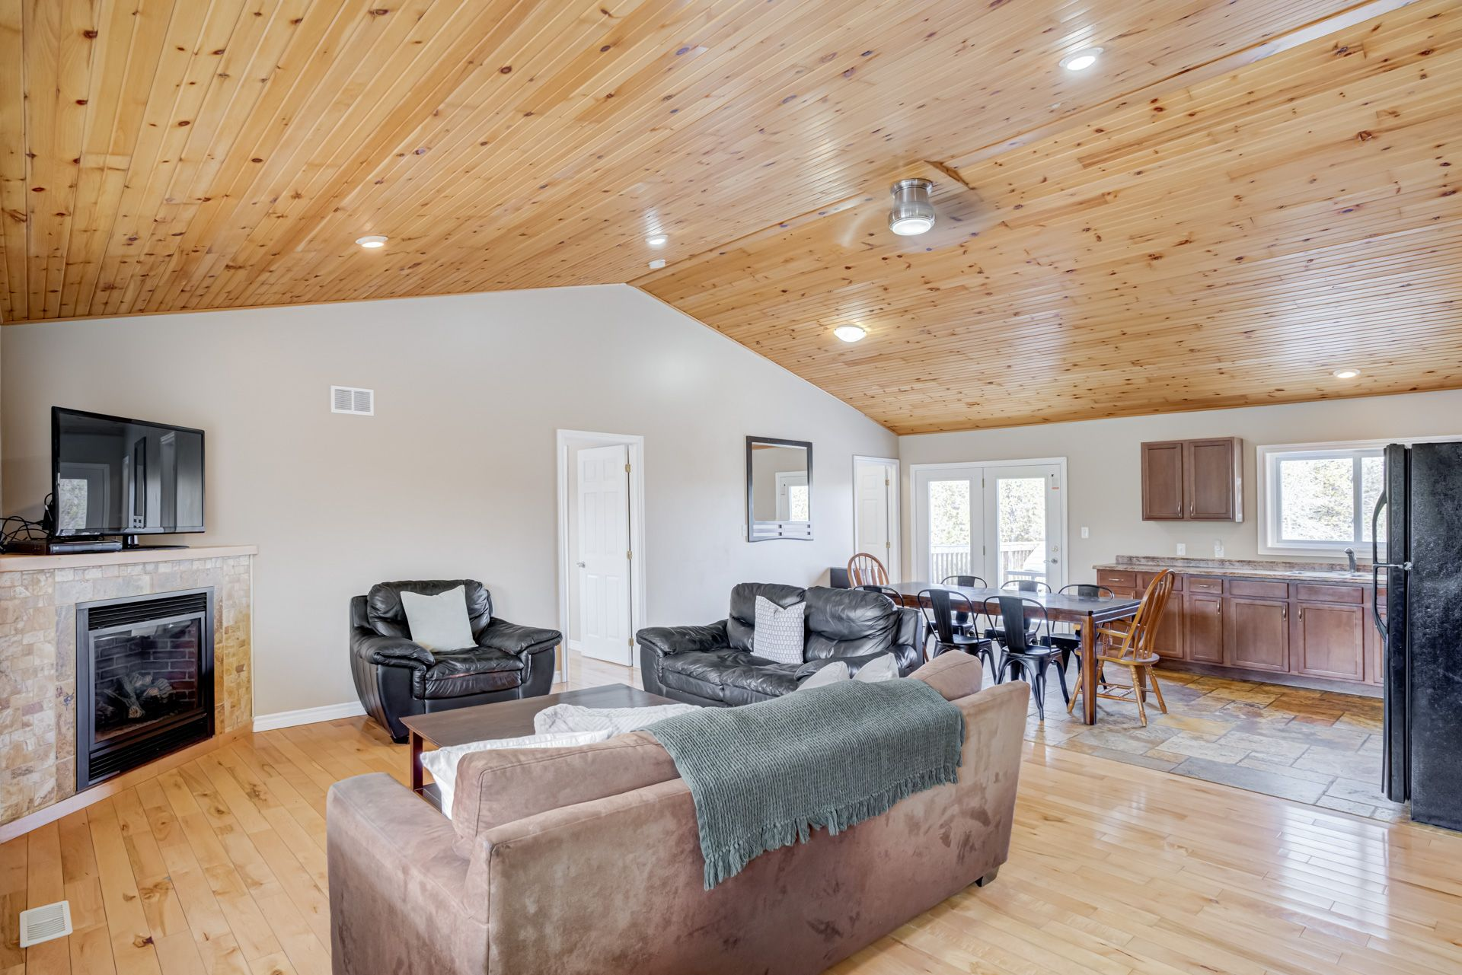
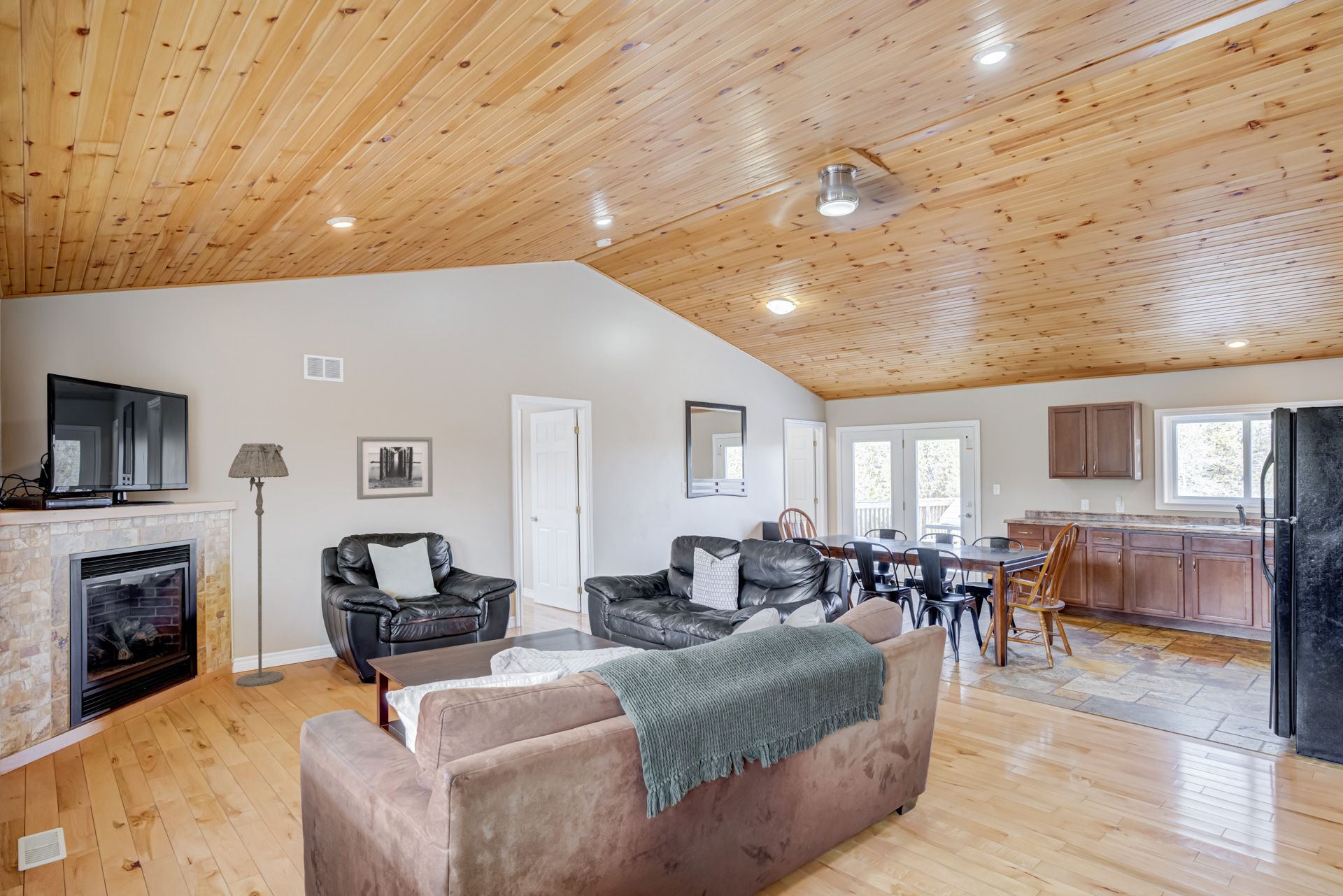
+ wall art [356,436,434,500]
+ floor lamp [227,443,290,687]
